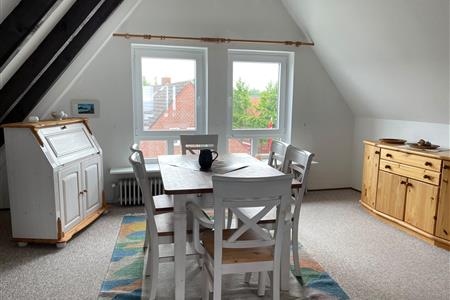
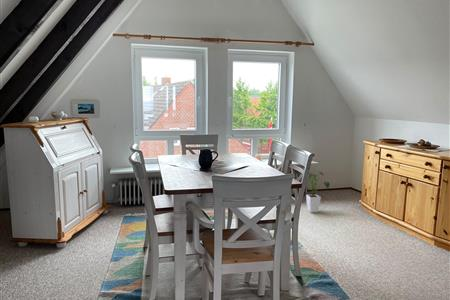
+ house plant [305,171,331,214]
